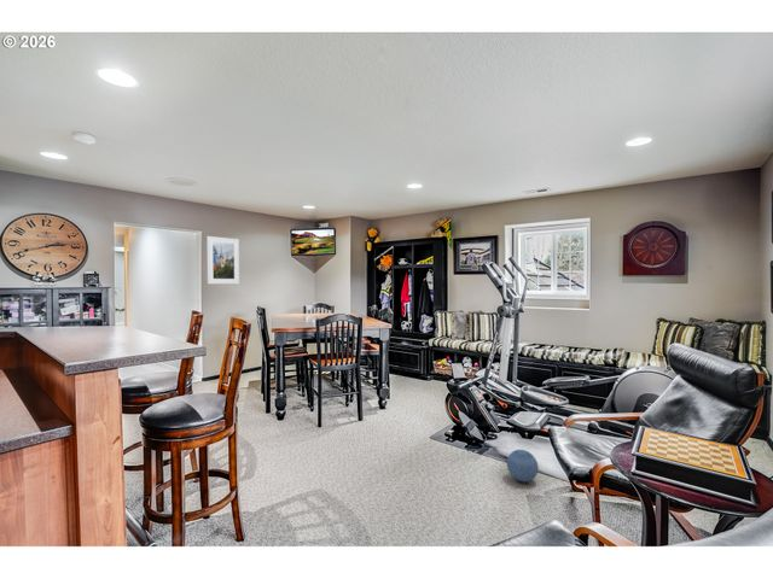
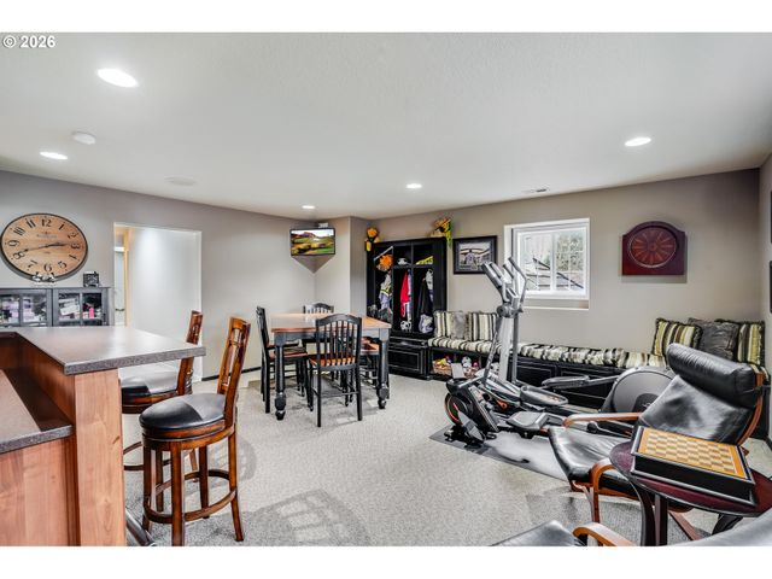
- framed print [205,235,240,285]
- ball [506,449,540,484]
